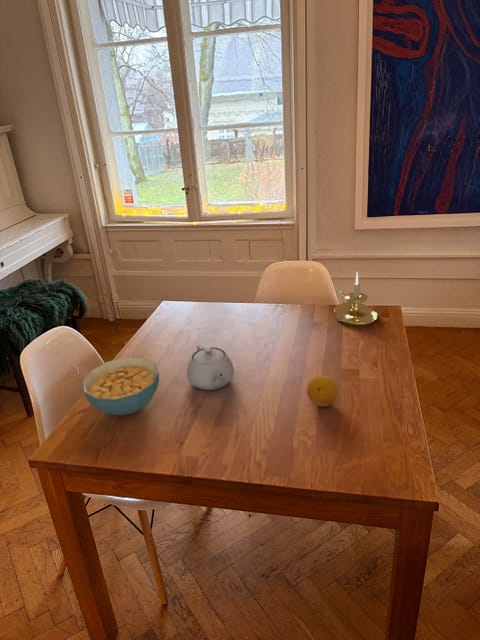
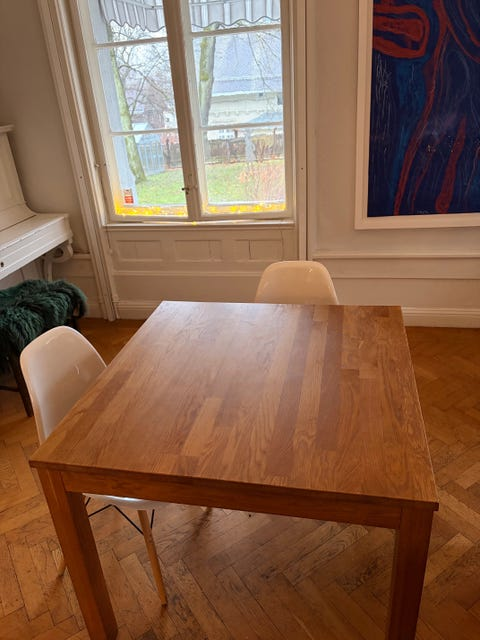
- fruit [306,374,339,408]
- cereal bowl [81,356,160,416]
- teapot [186,344,235,391]
- candle holder [333,271,379,327]
